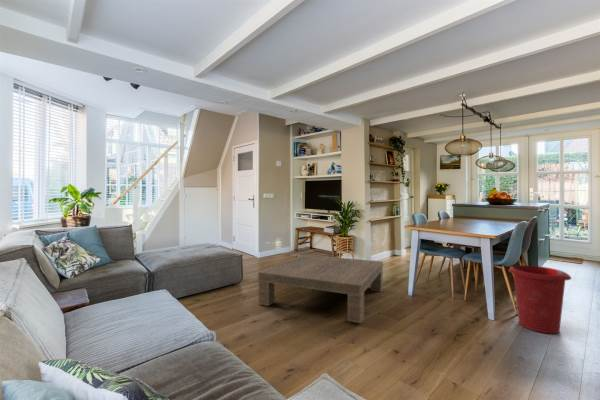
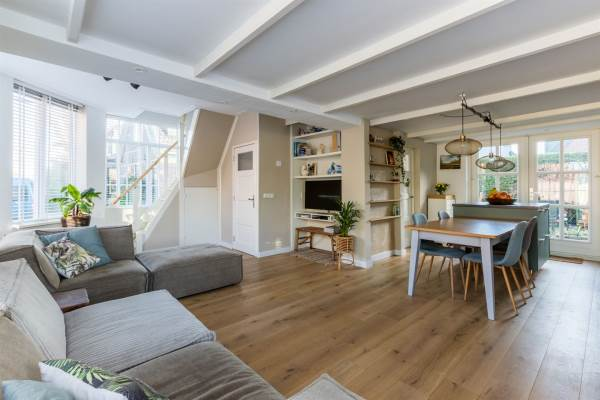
- coffee table [257,253,384,324]
- waste bin [507,264,572,335]
